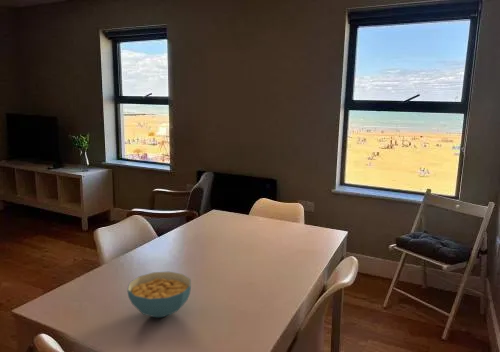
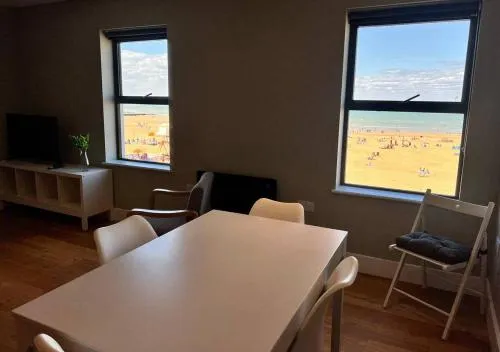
- cereal bowl [126,271,192,319]
